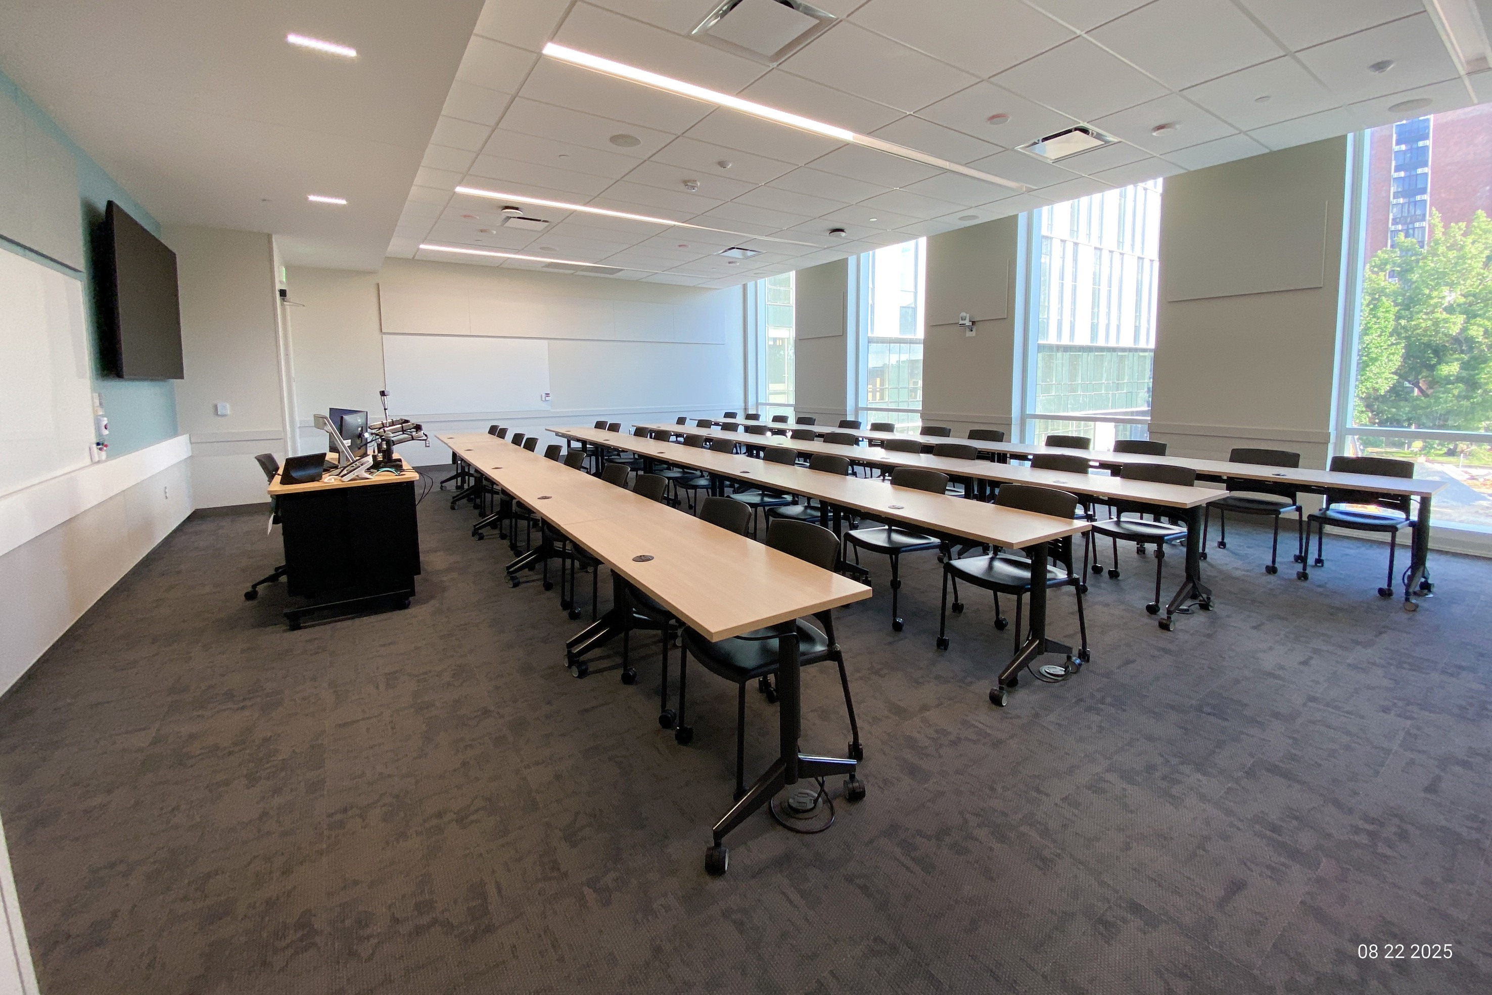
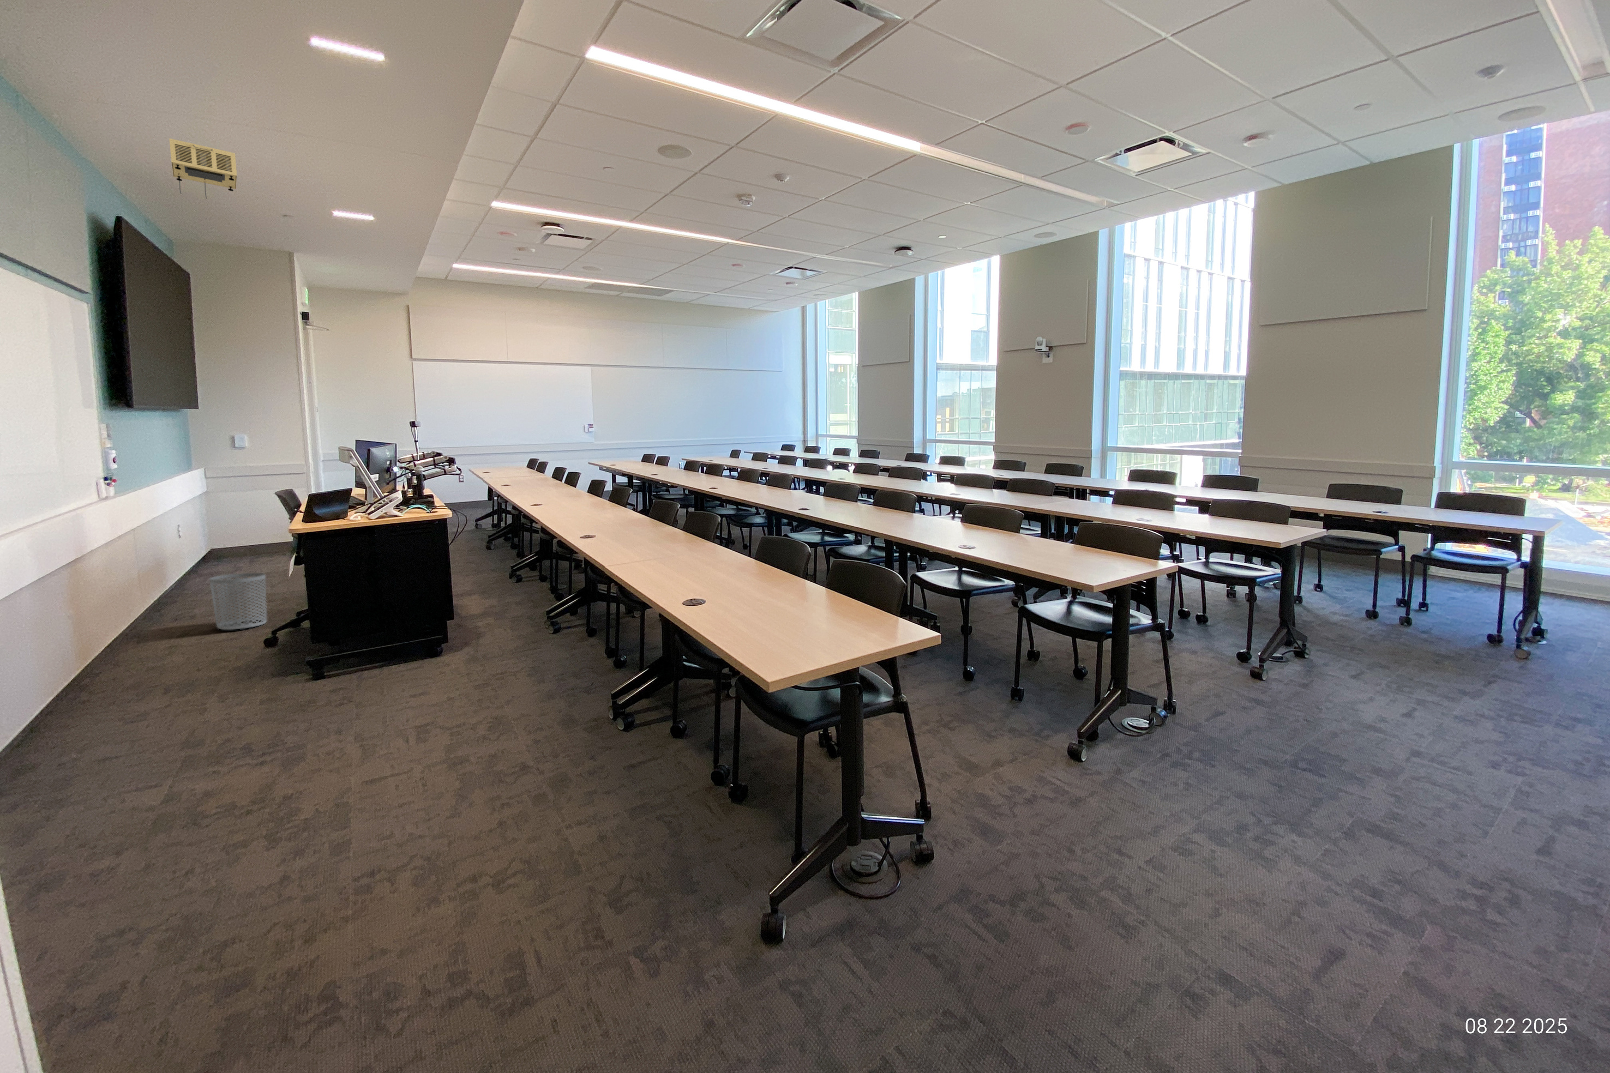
+ waste bin [208,572,267,630]
+ projector [169,138,237,200]
